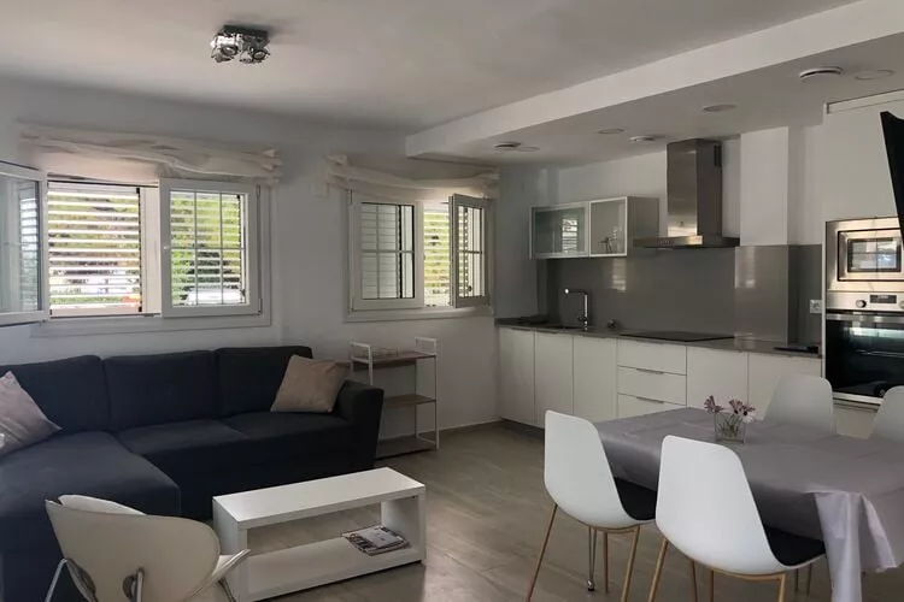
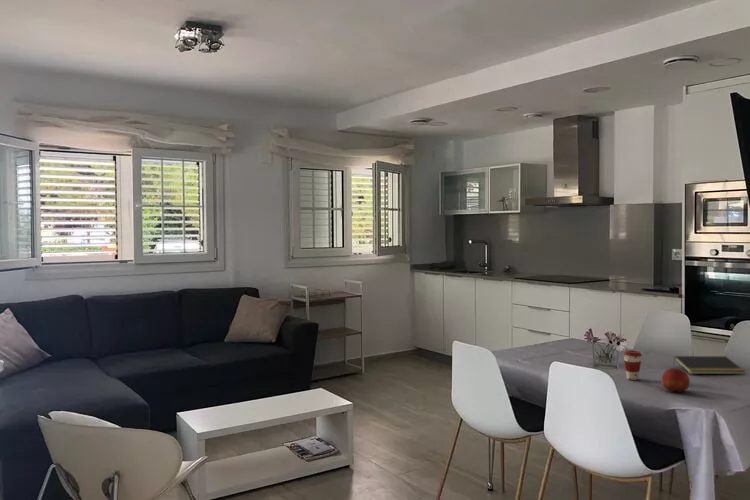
+ coffee cup [622,349,643,381]
+ notepad [672,355,746,375]
+ fruit [660,367,691,393]
